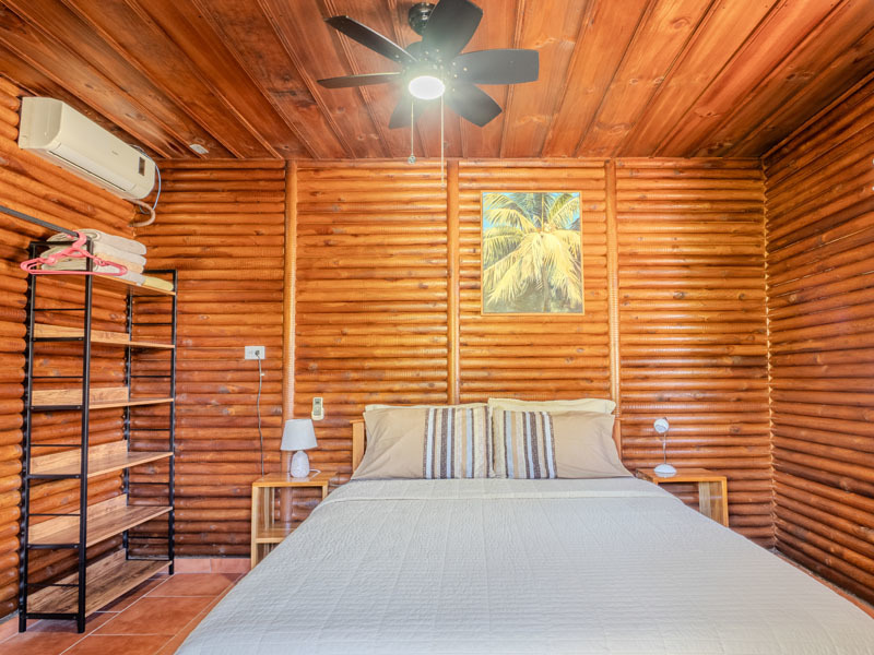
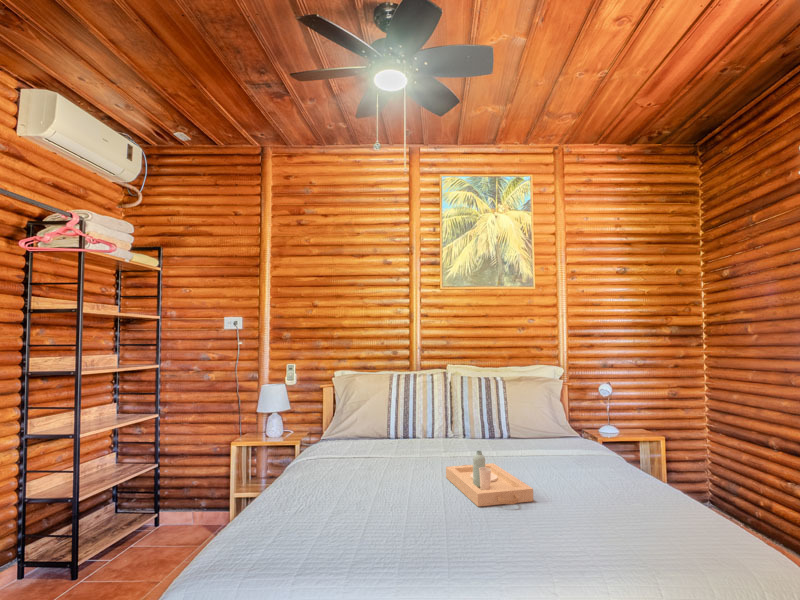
+ serving tray [445,450,534,508]
